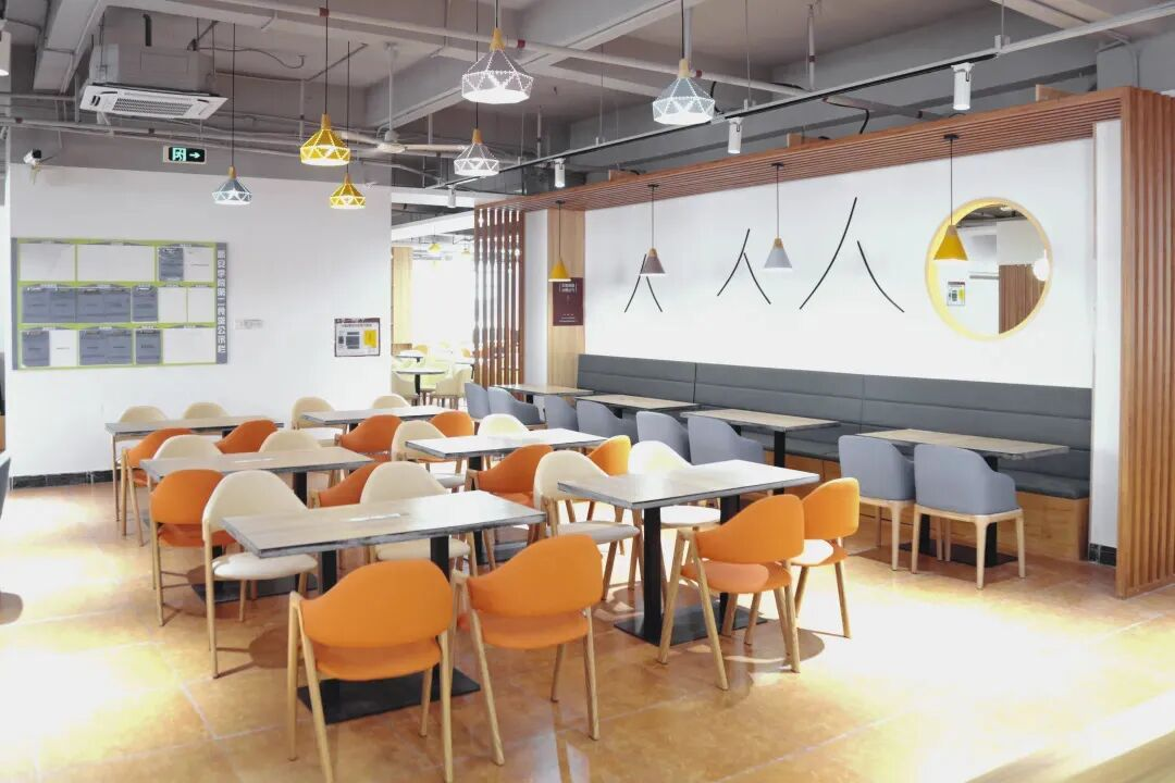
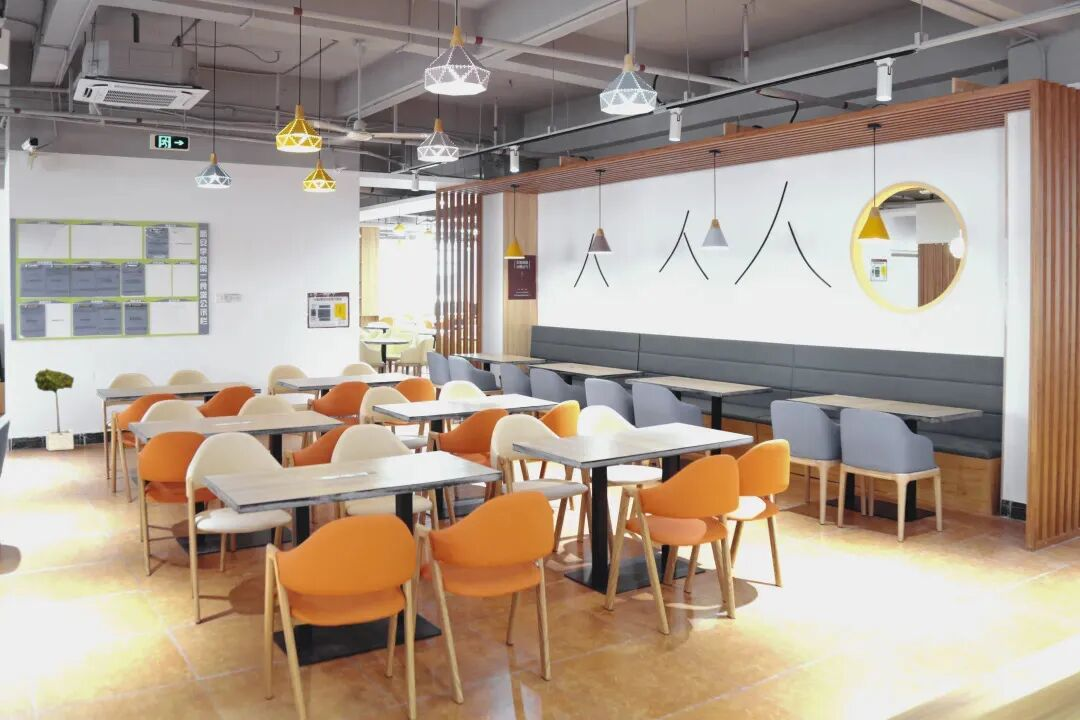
+ potted tree [34,367,75,452]
